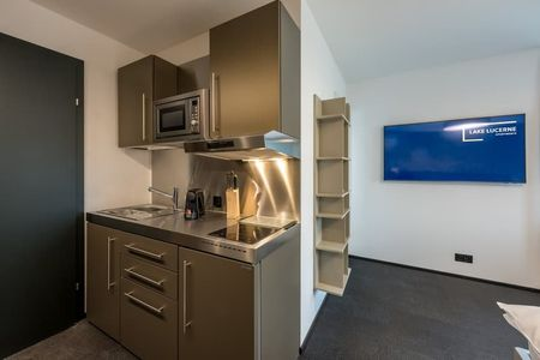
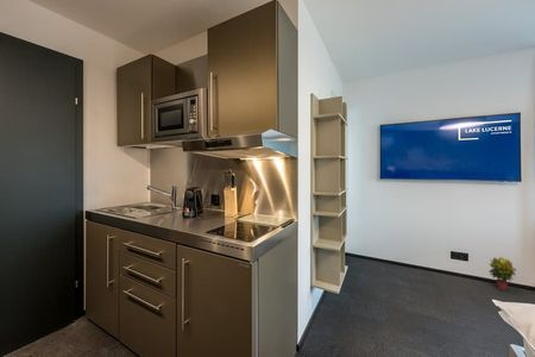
+ potted plant [487,256,517,292]
